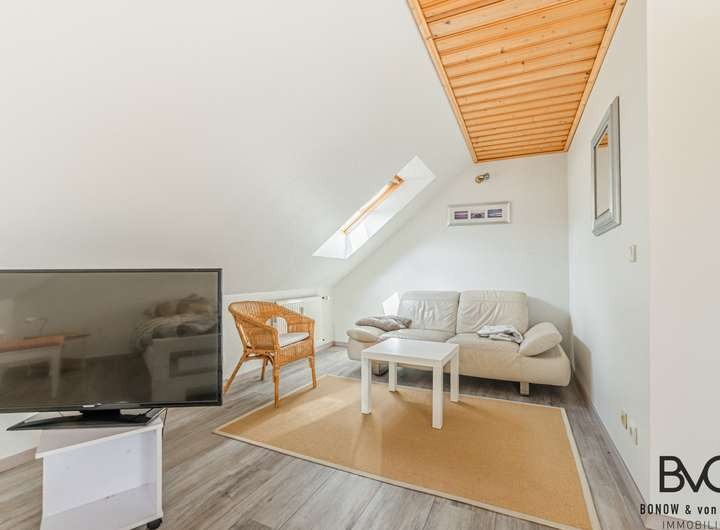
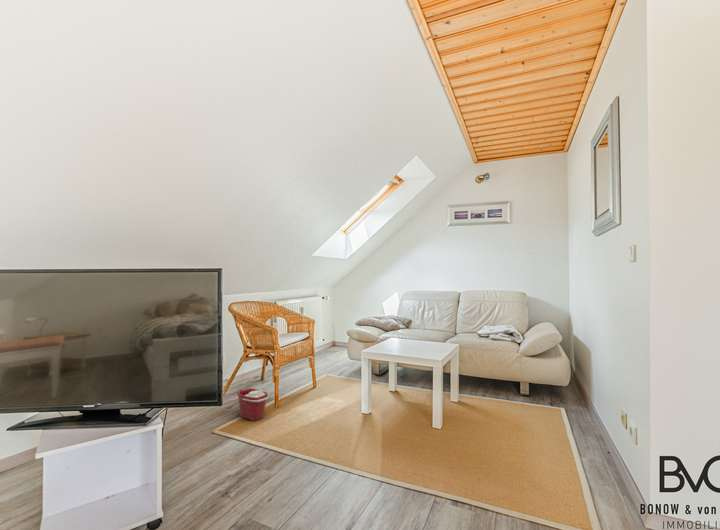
+ bucket [236,387,270,422]
